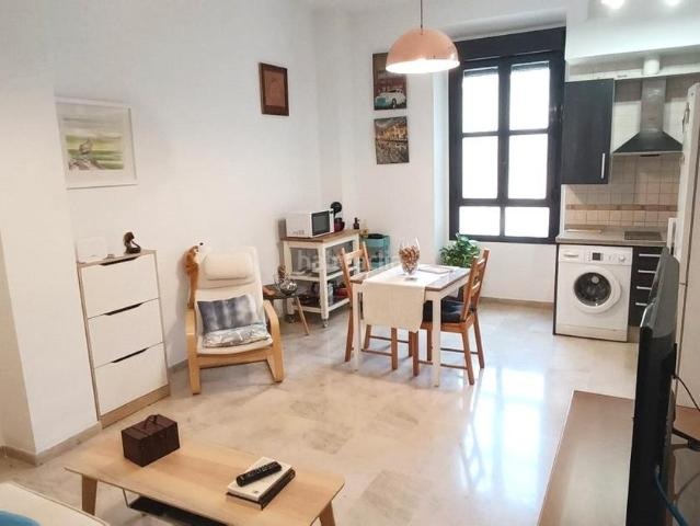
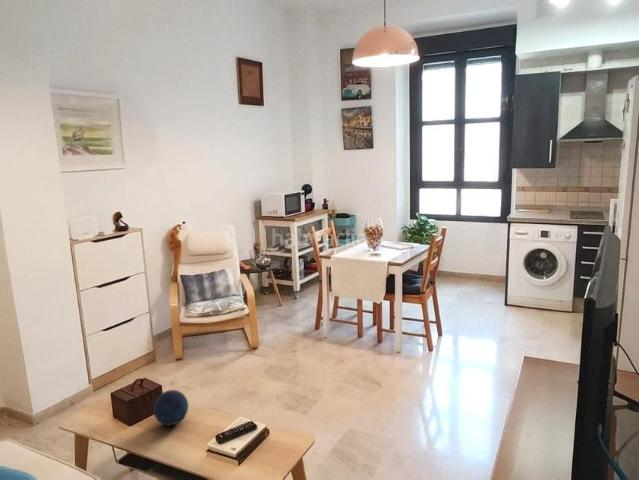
+ decorative orb [152,389,189,427]
